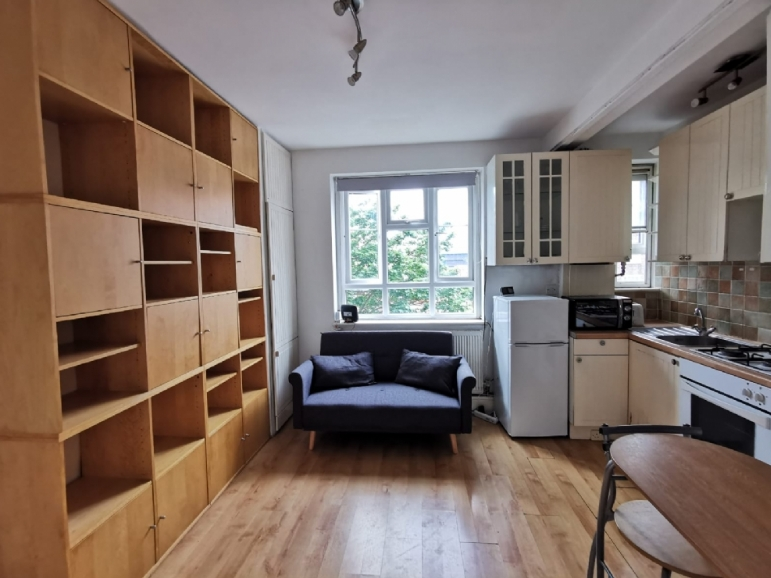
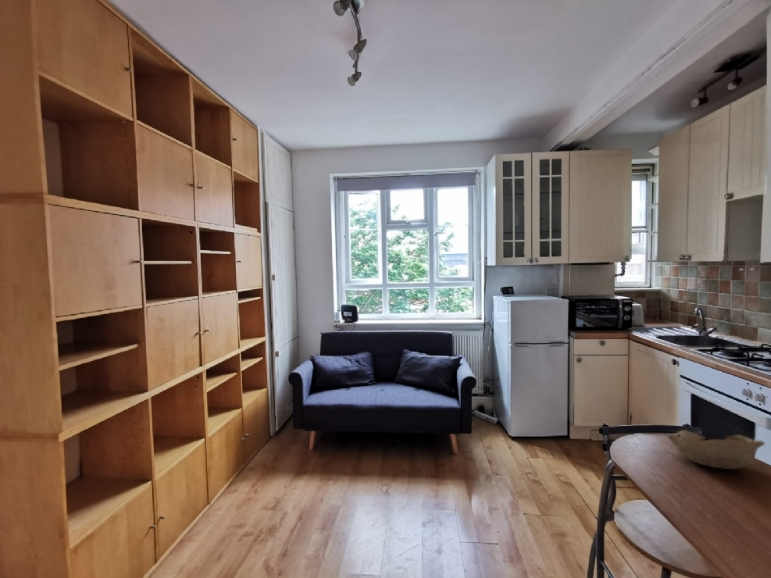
+ bowl [666,429,766,470]
